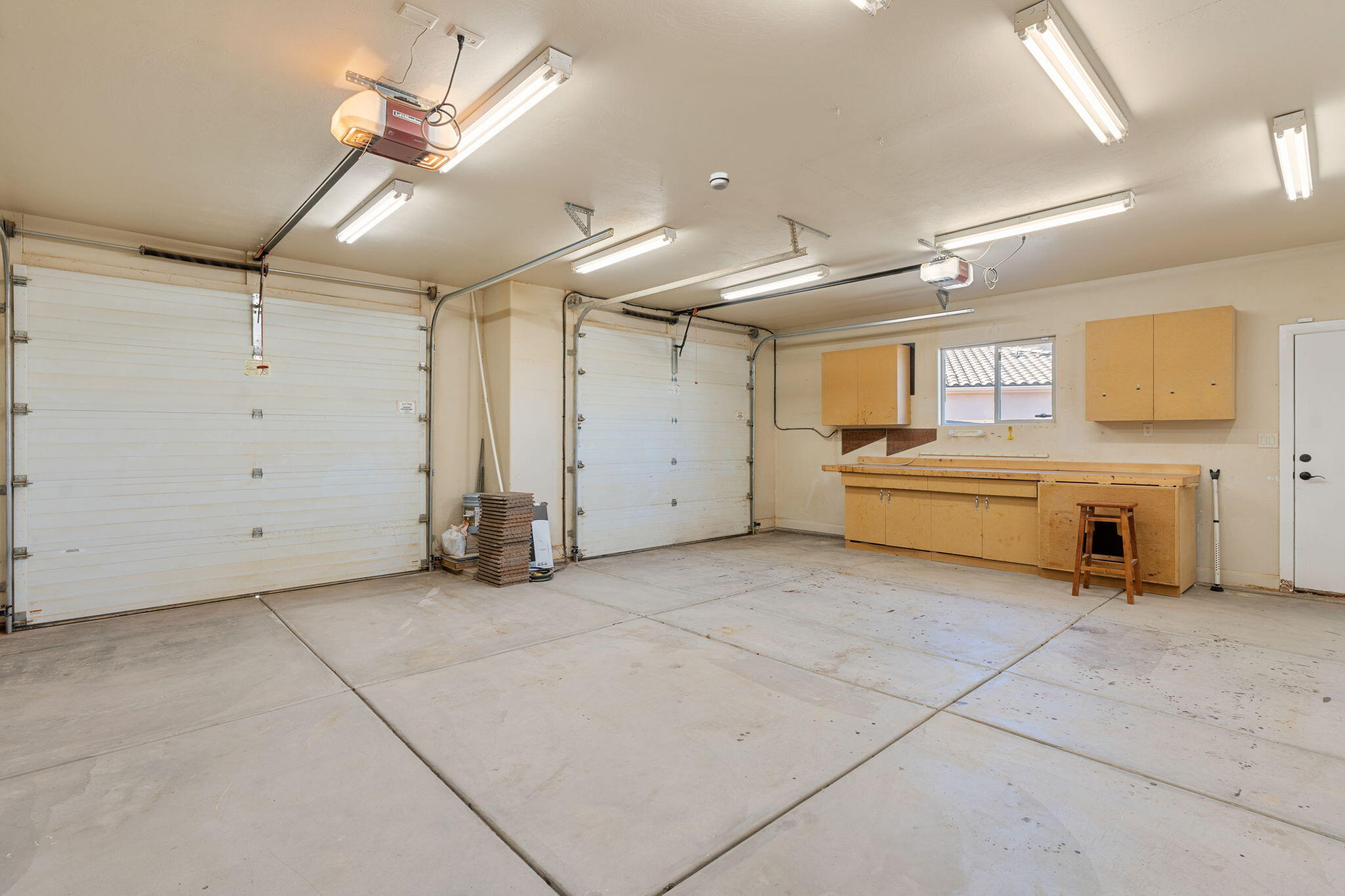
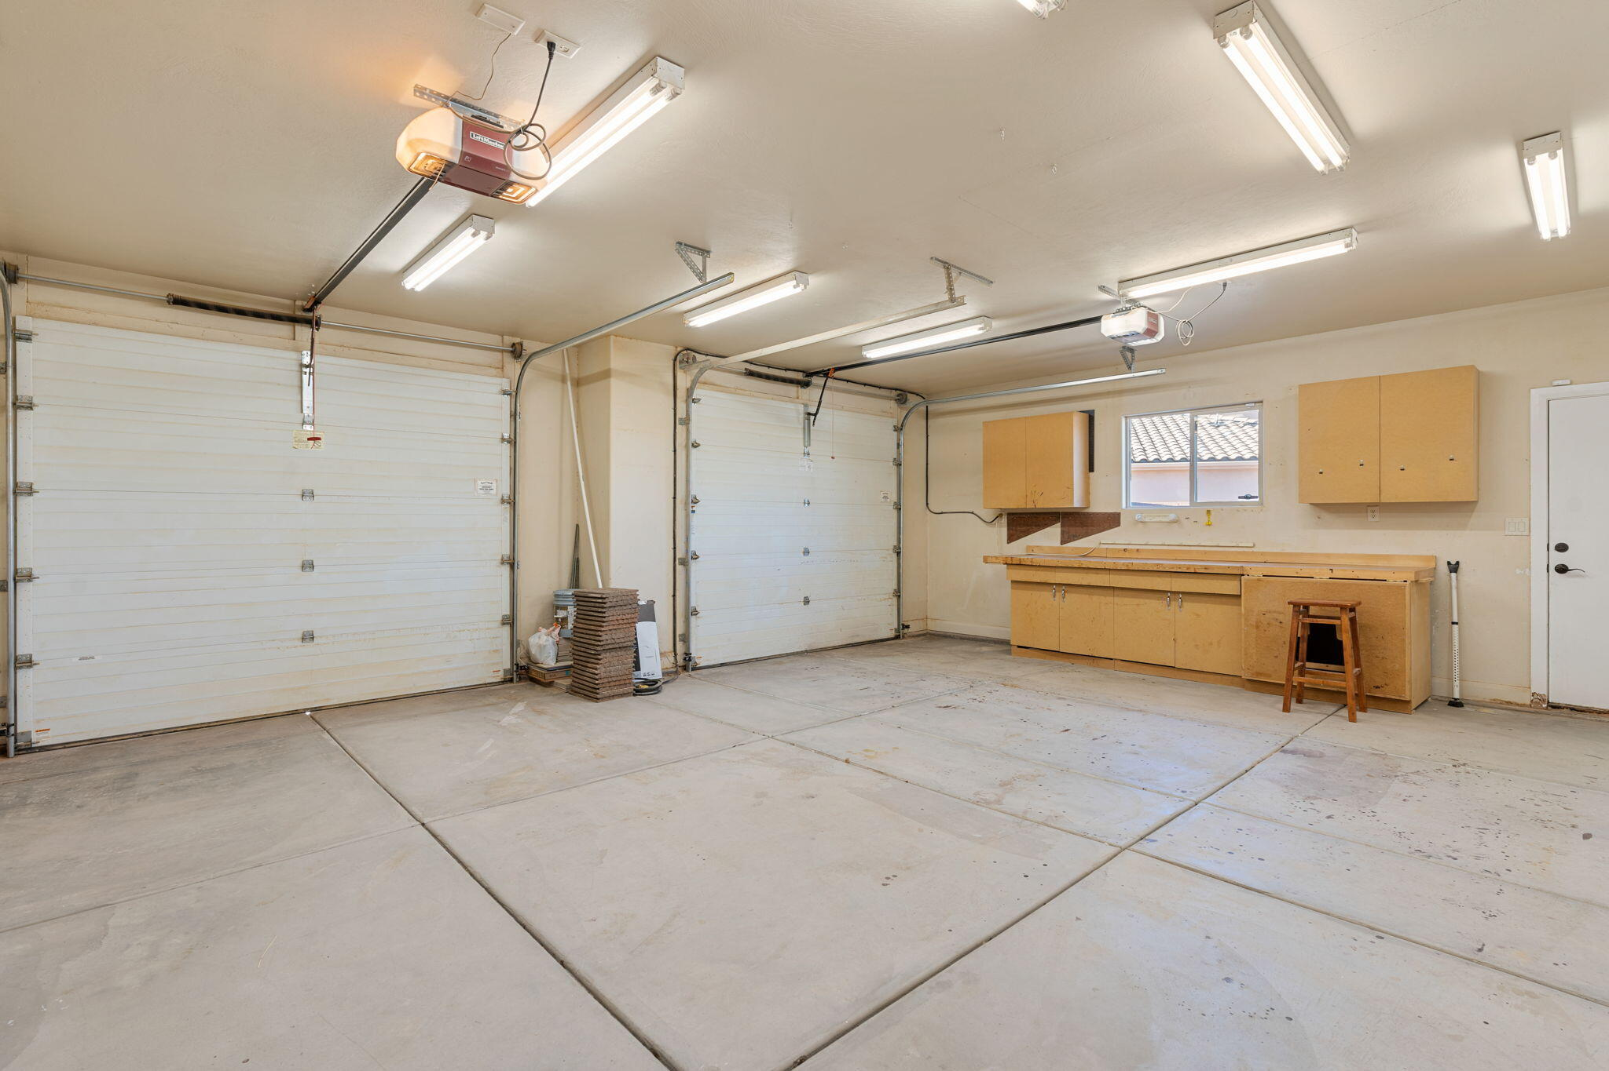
- smoke detector [709,171,730,191]
